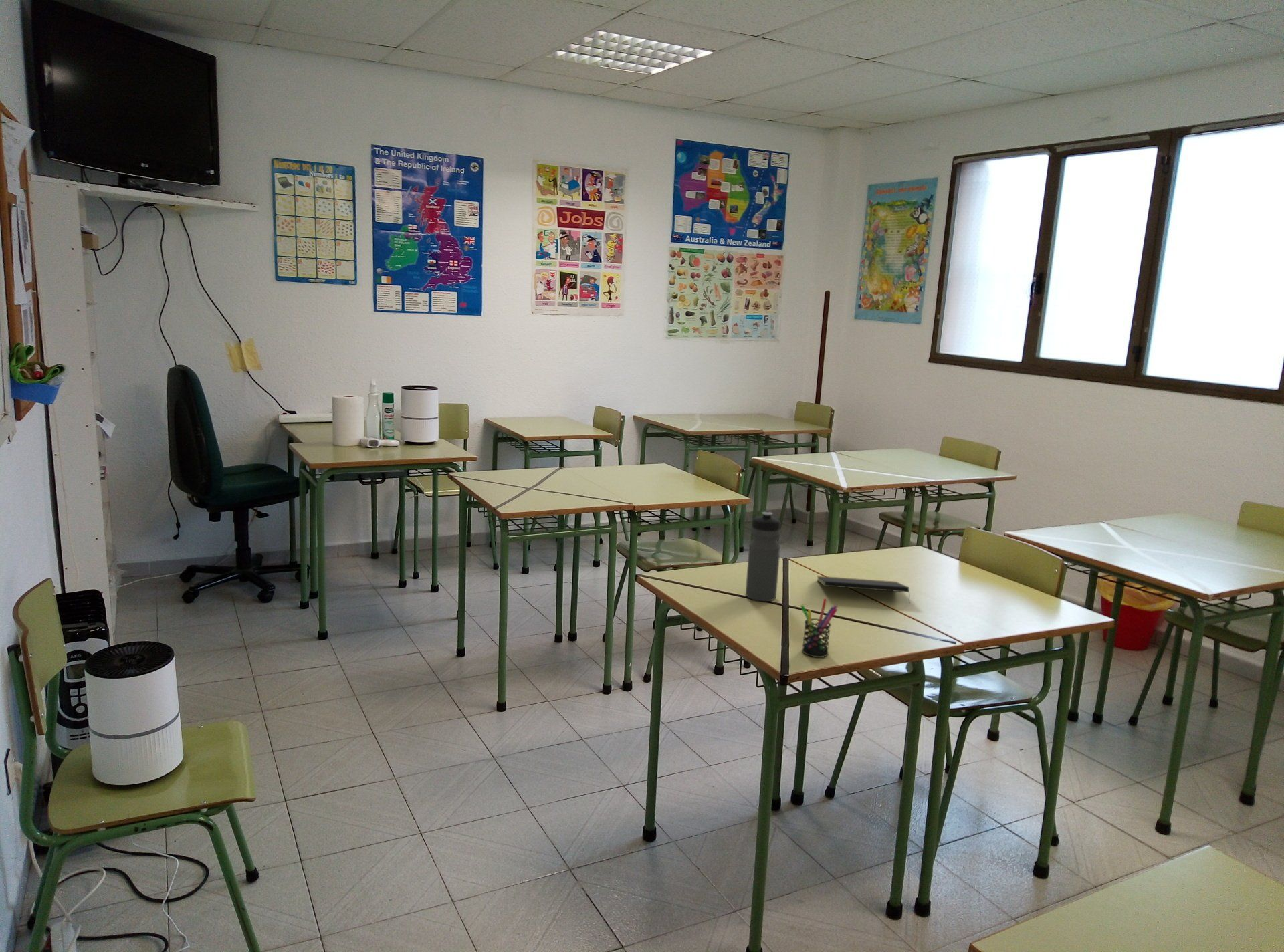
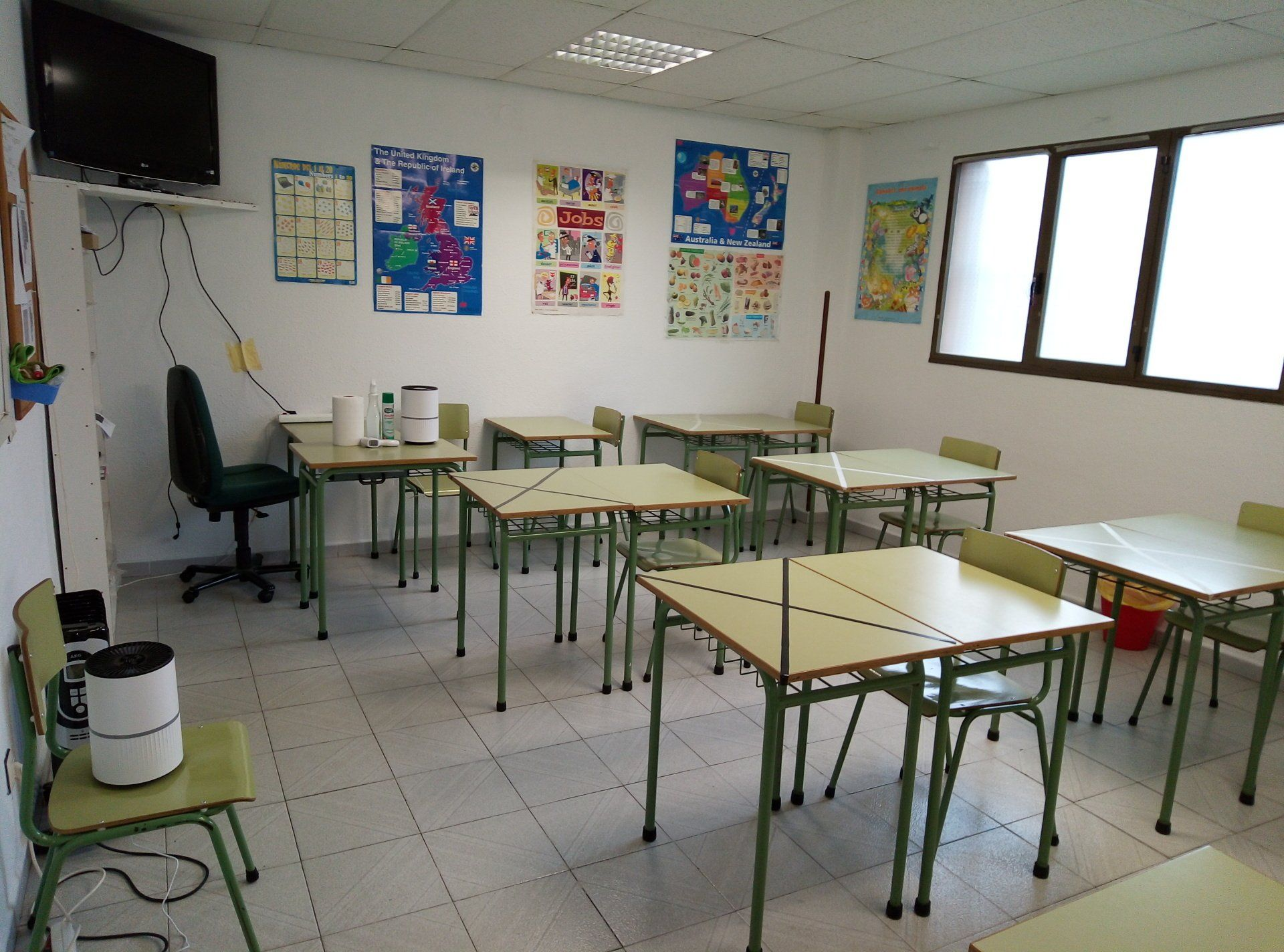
- pen holder [800,597,838,658]
- water bottle [745,511,781,602]
- notepad [816,575,910,603]
